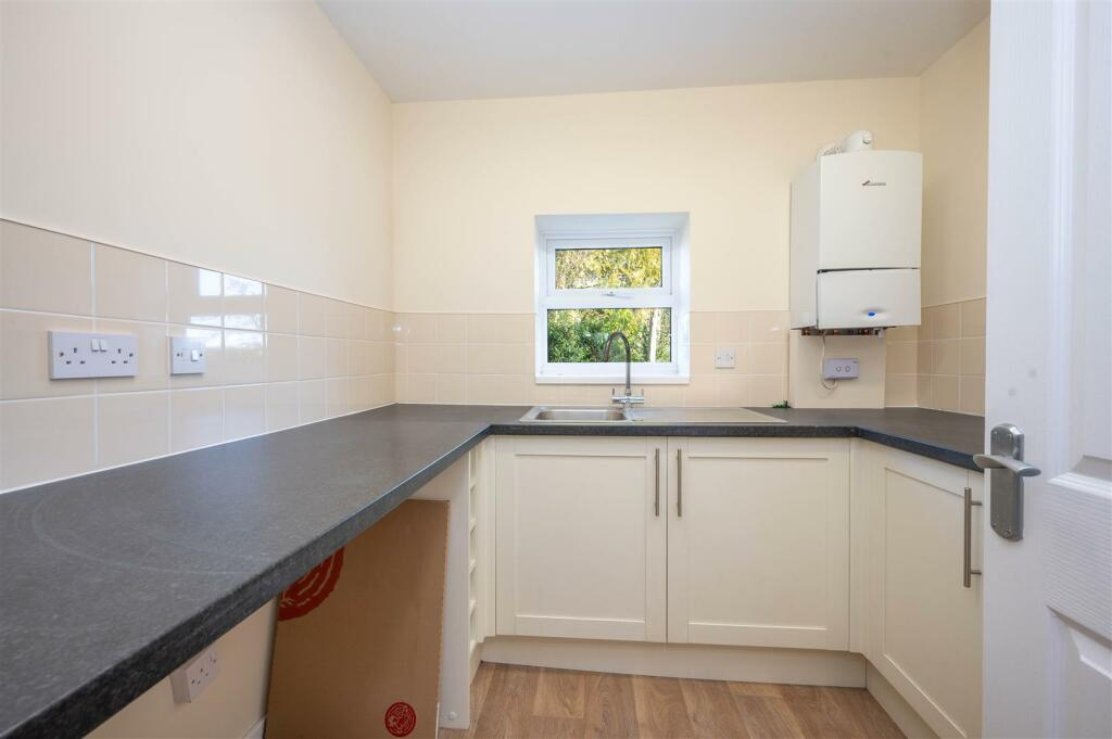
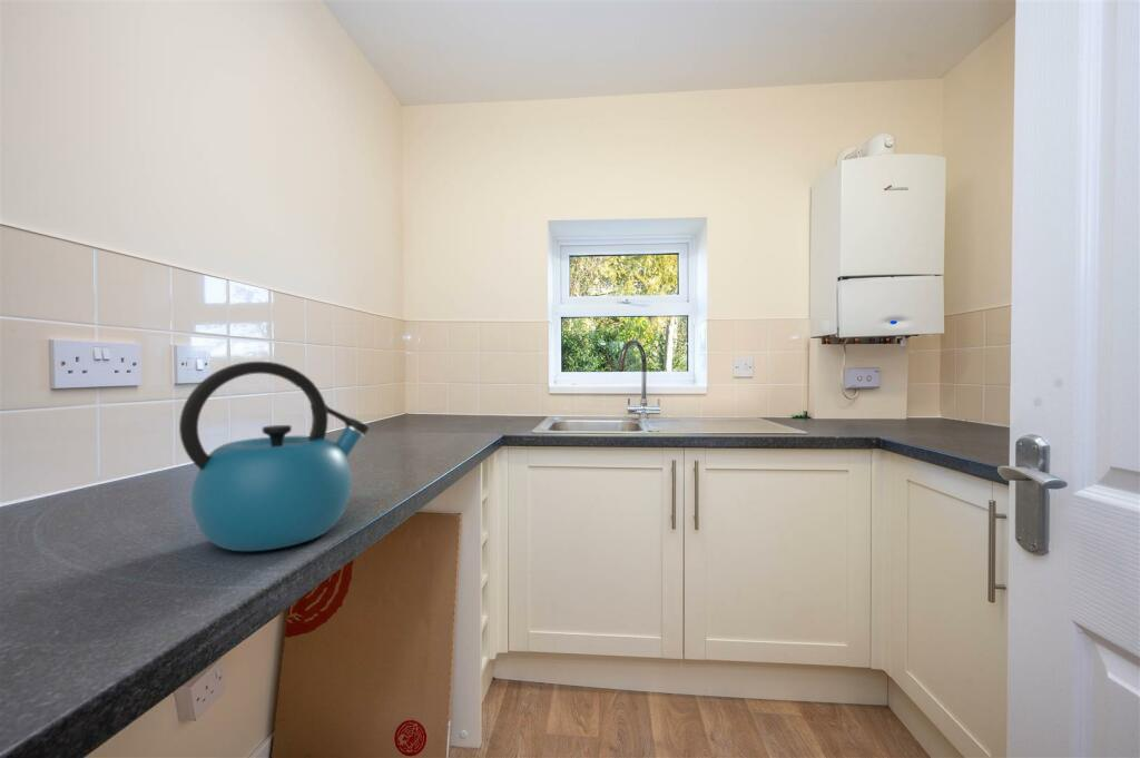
+ kettle [178,361,371,552]
